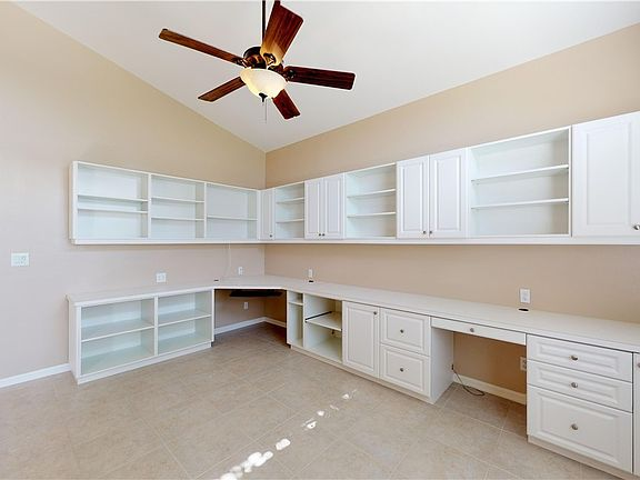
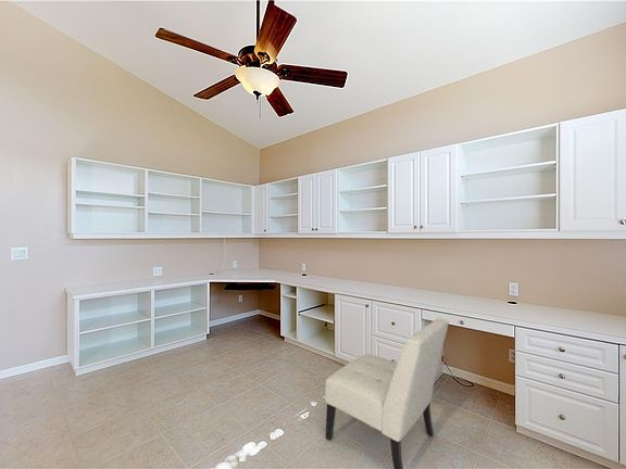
+ chair [324,317,450,469]
